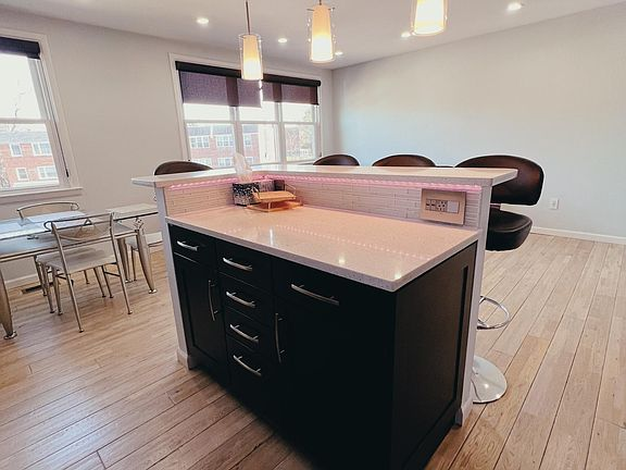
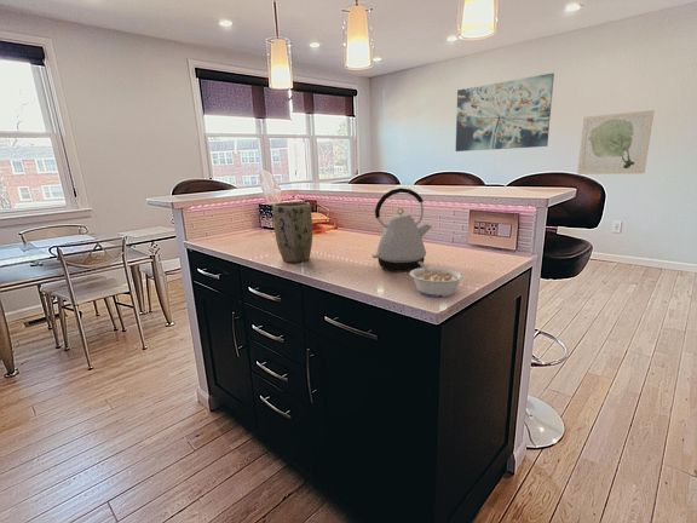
+ plant pot [271,201,313,264]
+ wall art [576,109,656,176]
+ wall art [455,71,555,153]
+ legume [409,262,465,298]
+ kettle [371,186,433,272]
